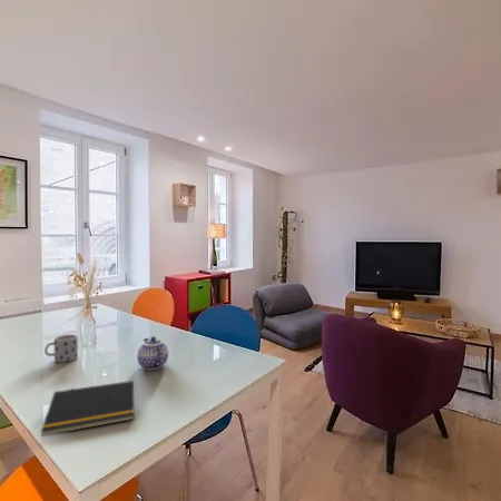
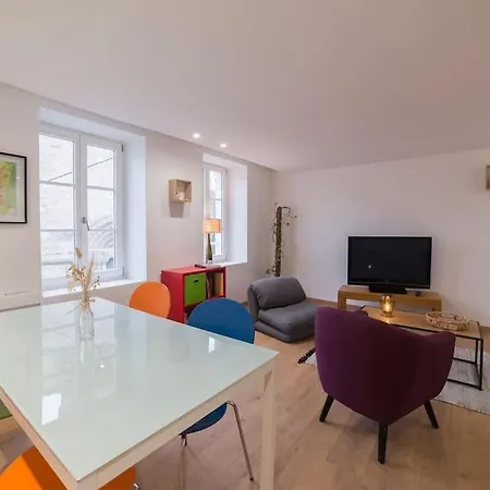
- mug [43,334,79,363]
- teapot [136,335,169,371]
- notepad [40,380,135,438]
